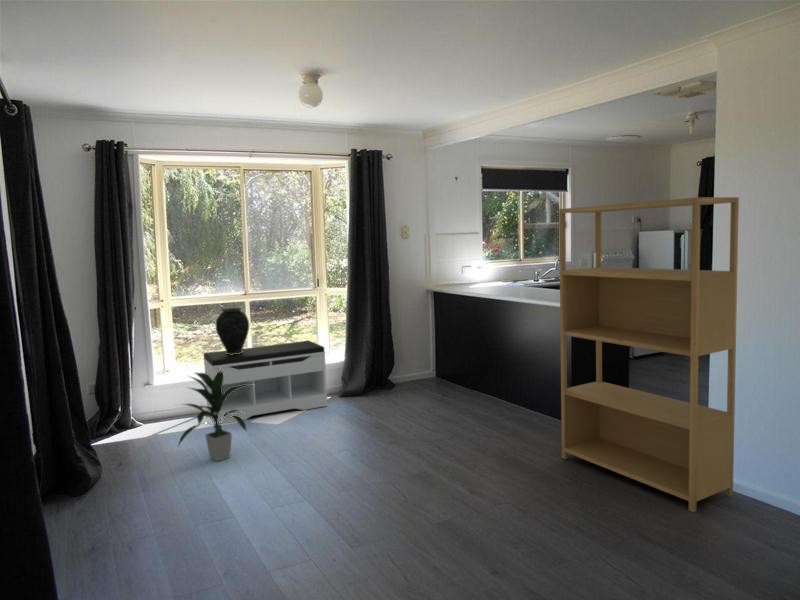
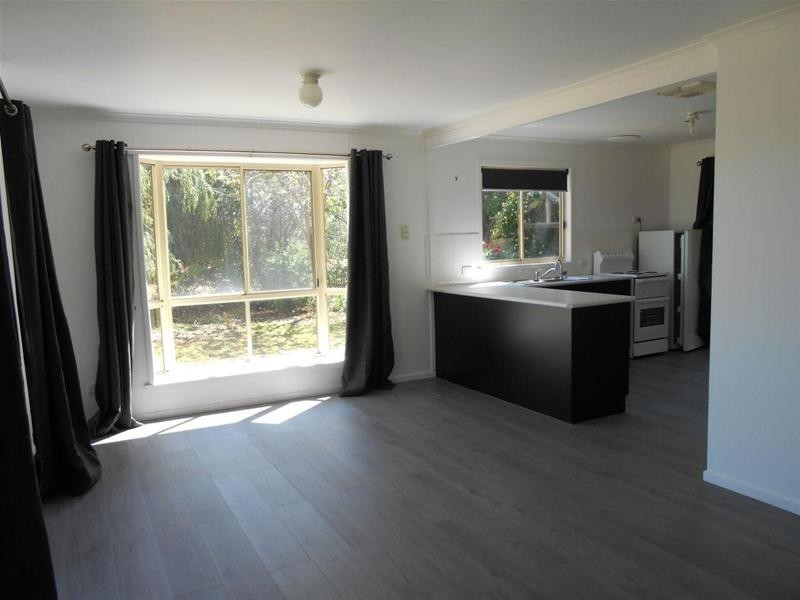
- vase [215,307,250,355]
- bookshelf [558,196,740,513]
- indoor plant [176,367,255,462]
- bench [202,340,328,425]
